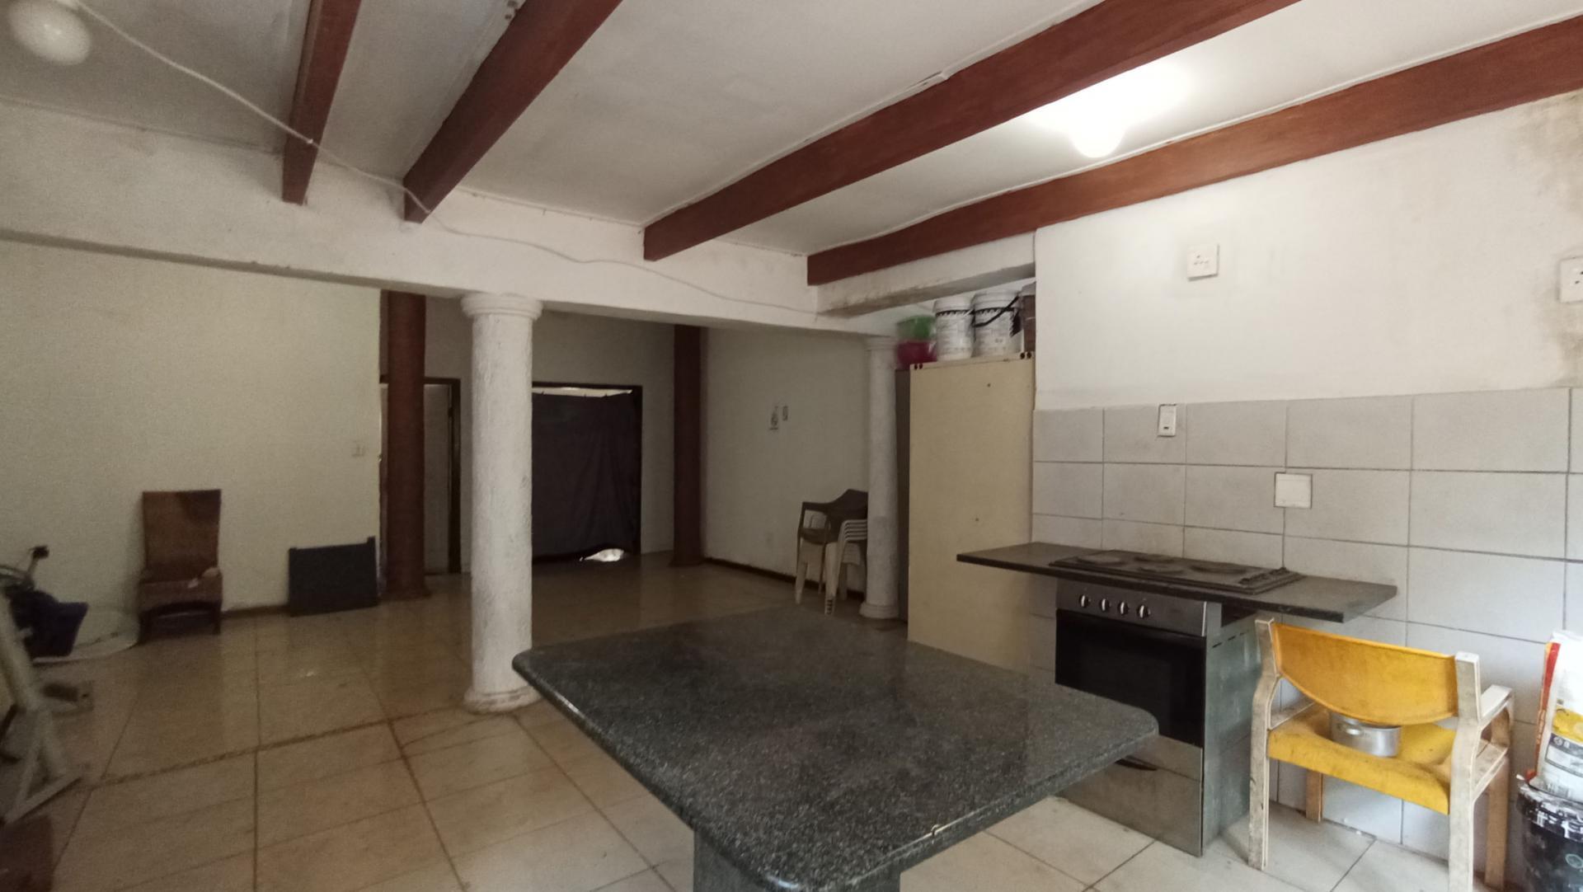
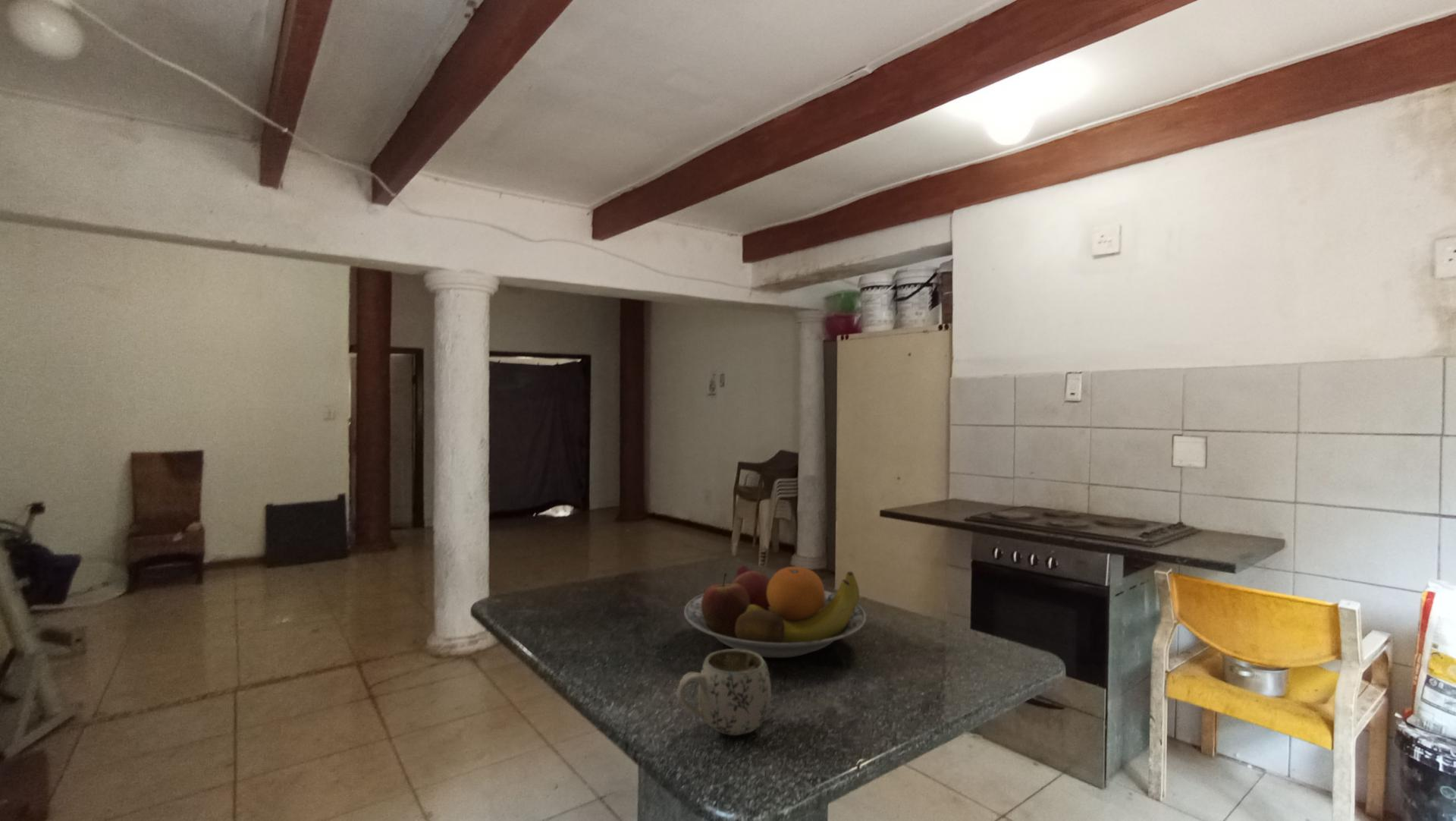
+ fruit bowl [683,565,867,659]
+ mug [675,648,772,736]
